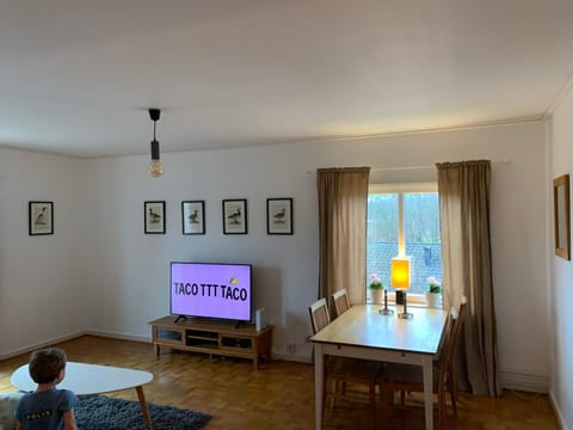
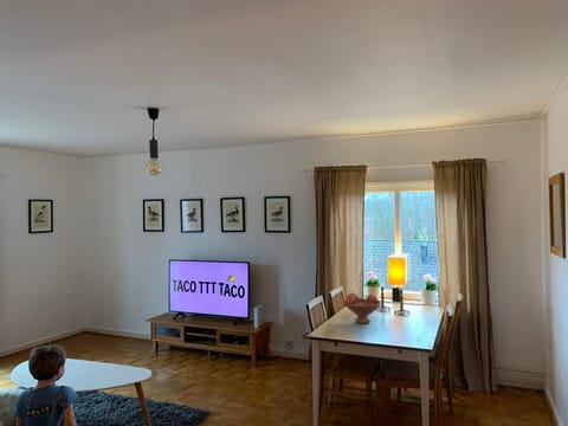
+ fruit bowl [342,291,382,324]
